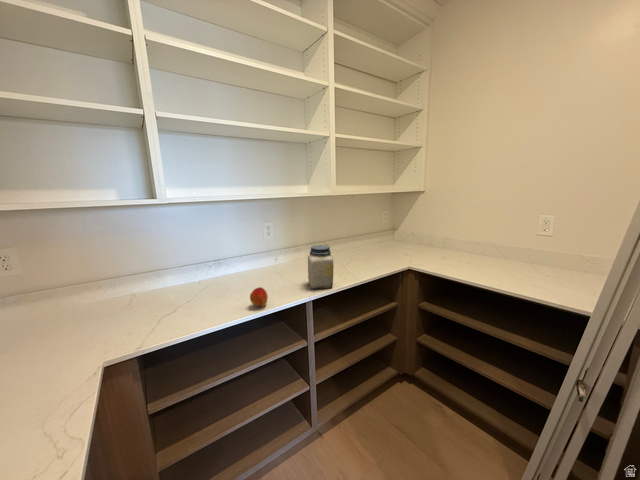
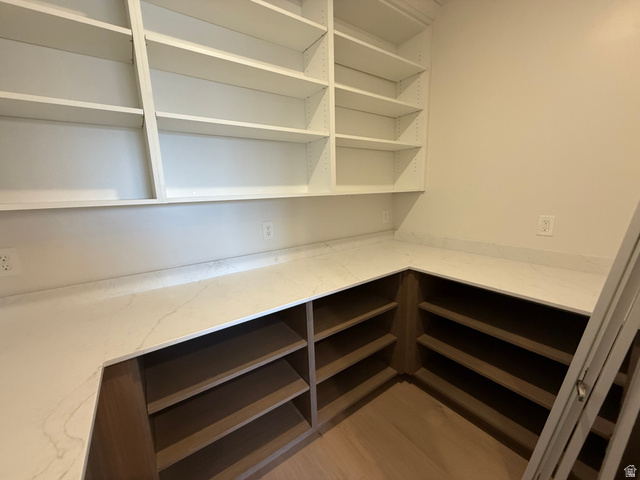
- jar [307,244,334,289]
- peach [249,286,269,308]
